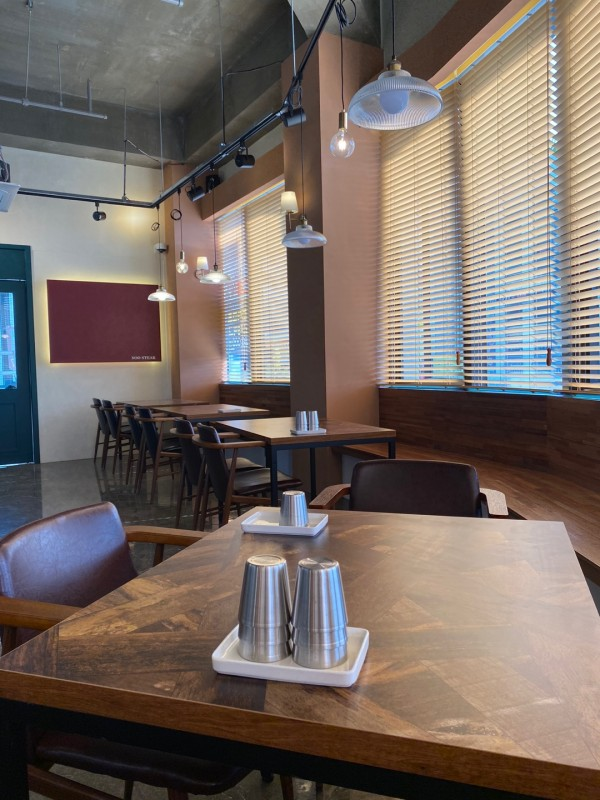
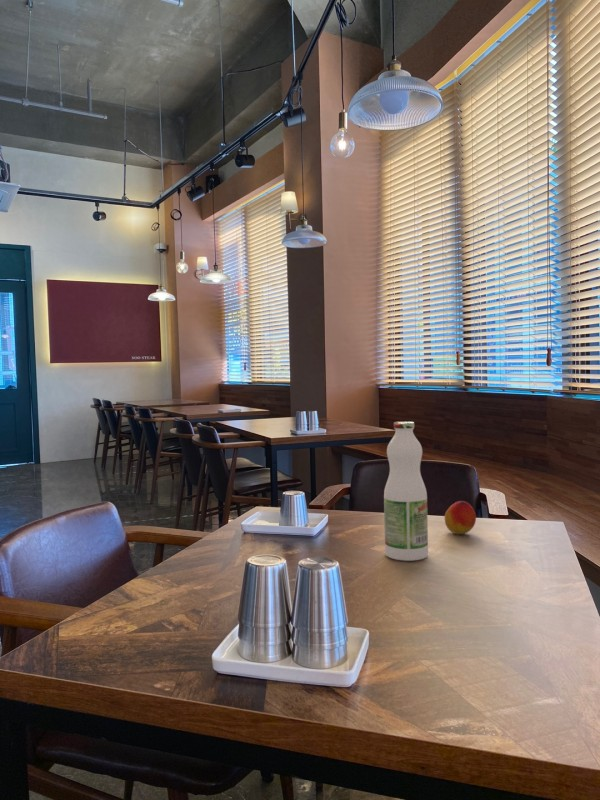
+ peach [444,500,477,535]
+ juice bottle [383,421,429,562]
